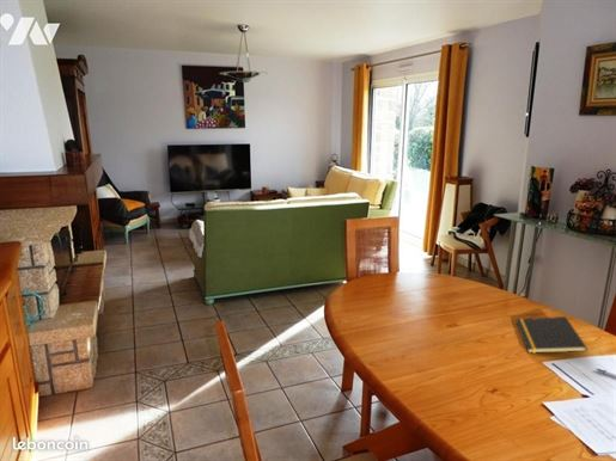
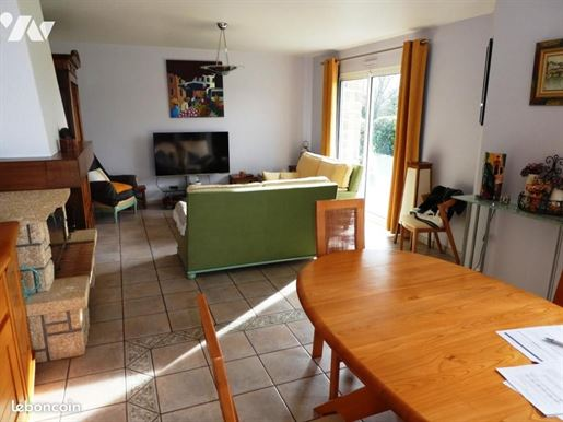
- notepad [514,315,588,355]
